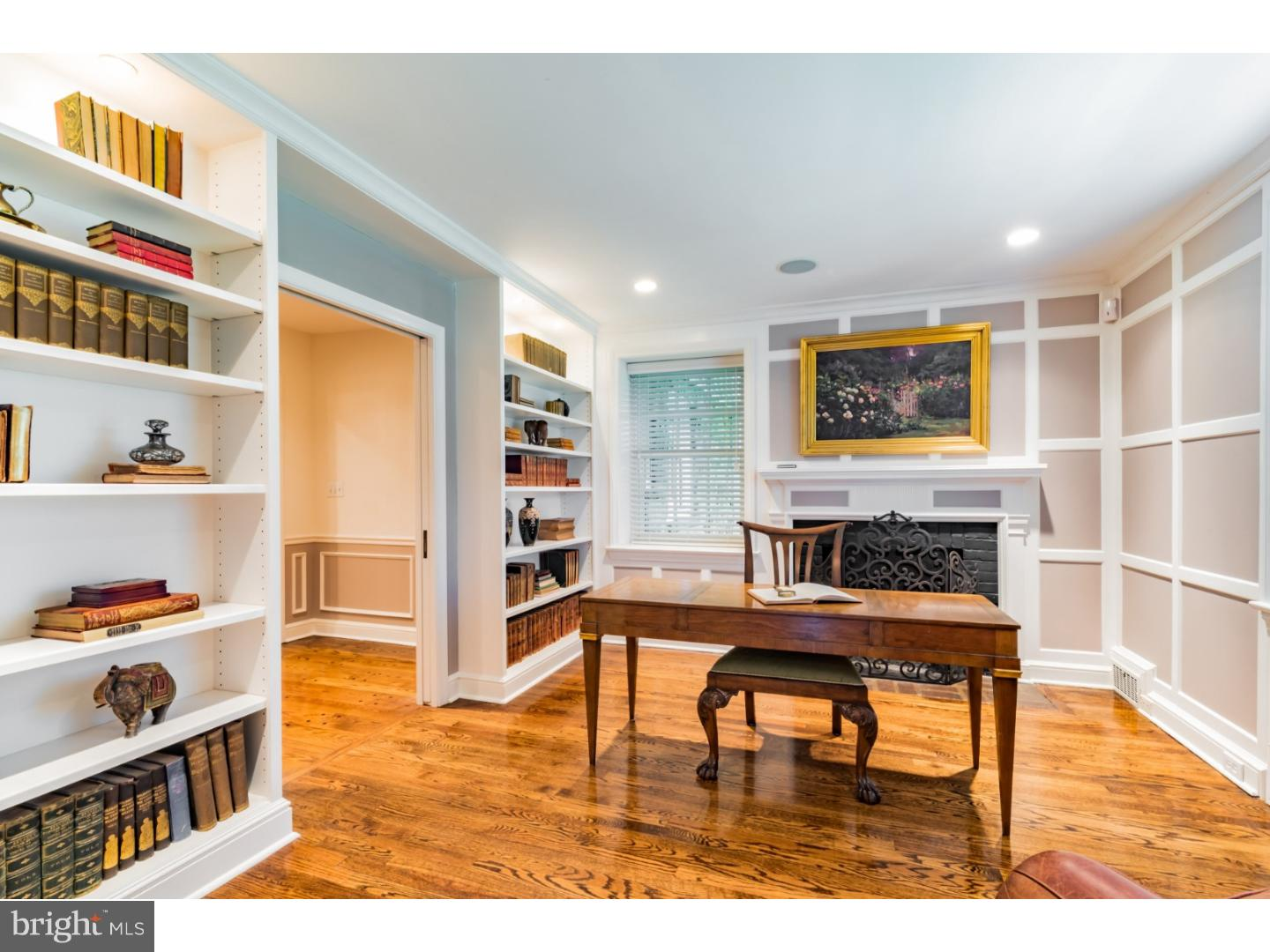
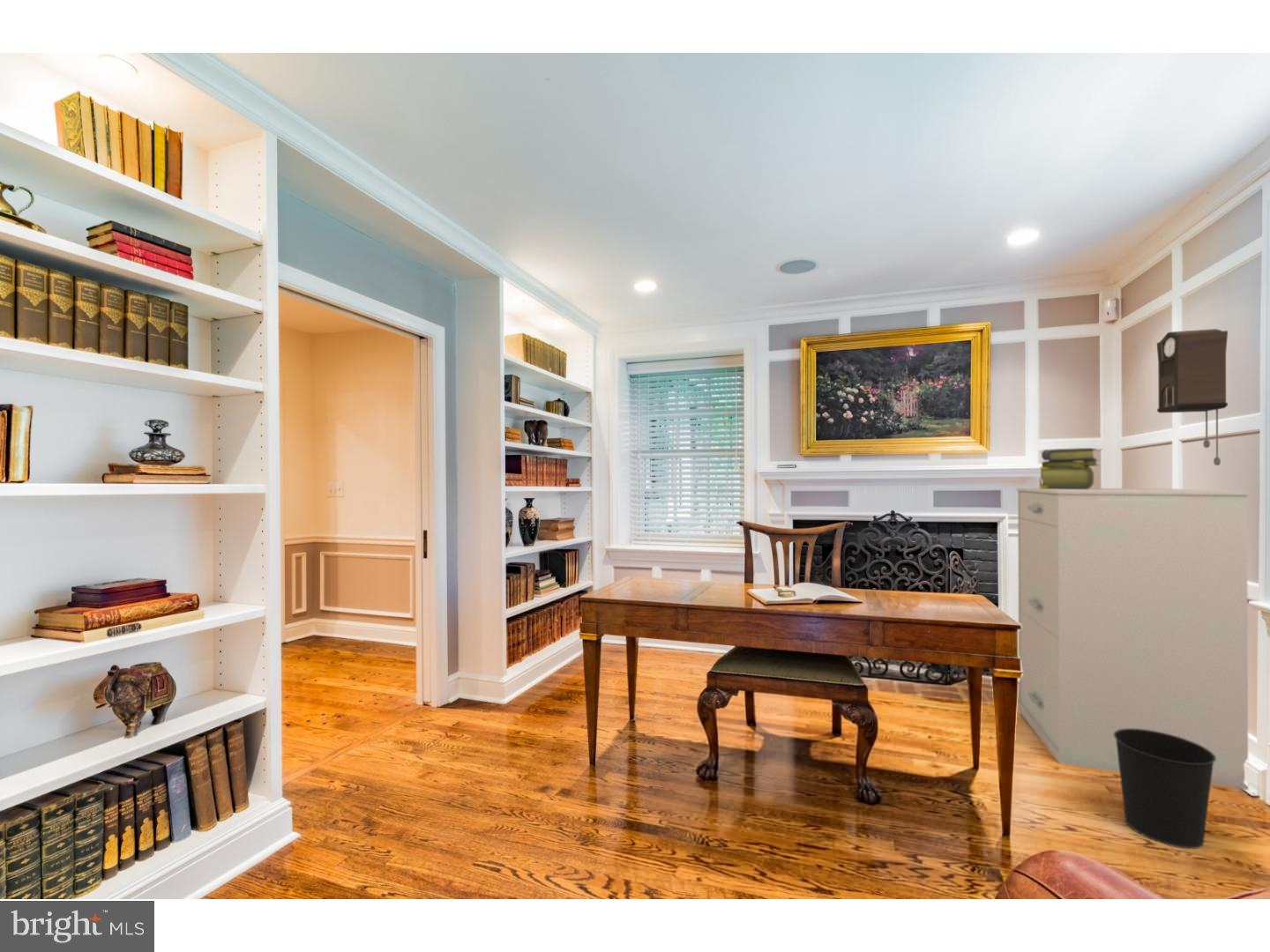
+ stack of books [1039,447,1101,488]
+ pendulum clock [1156,328,1229,466]
+ filing cabinet [1016,487,1251,791]
+ wastebasket [1114,728,1216,850]
